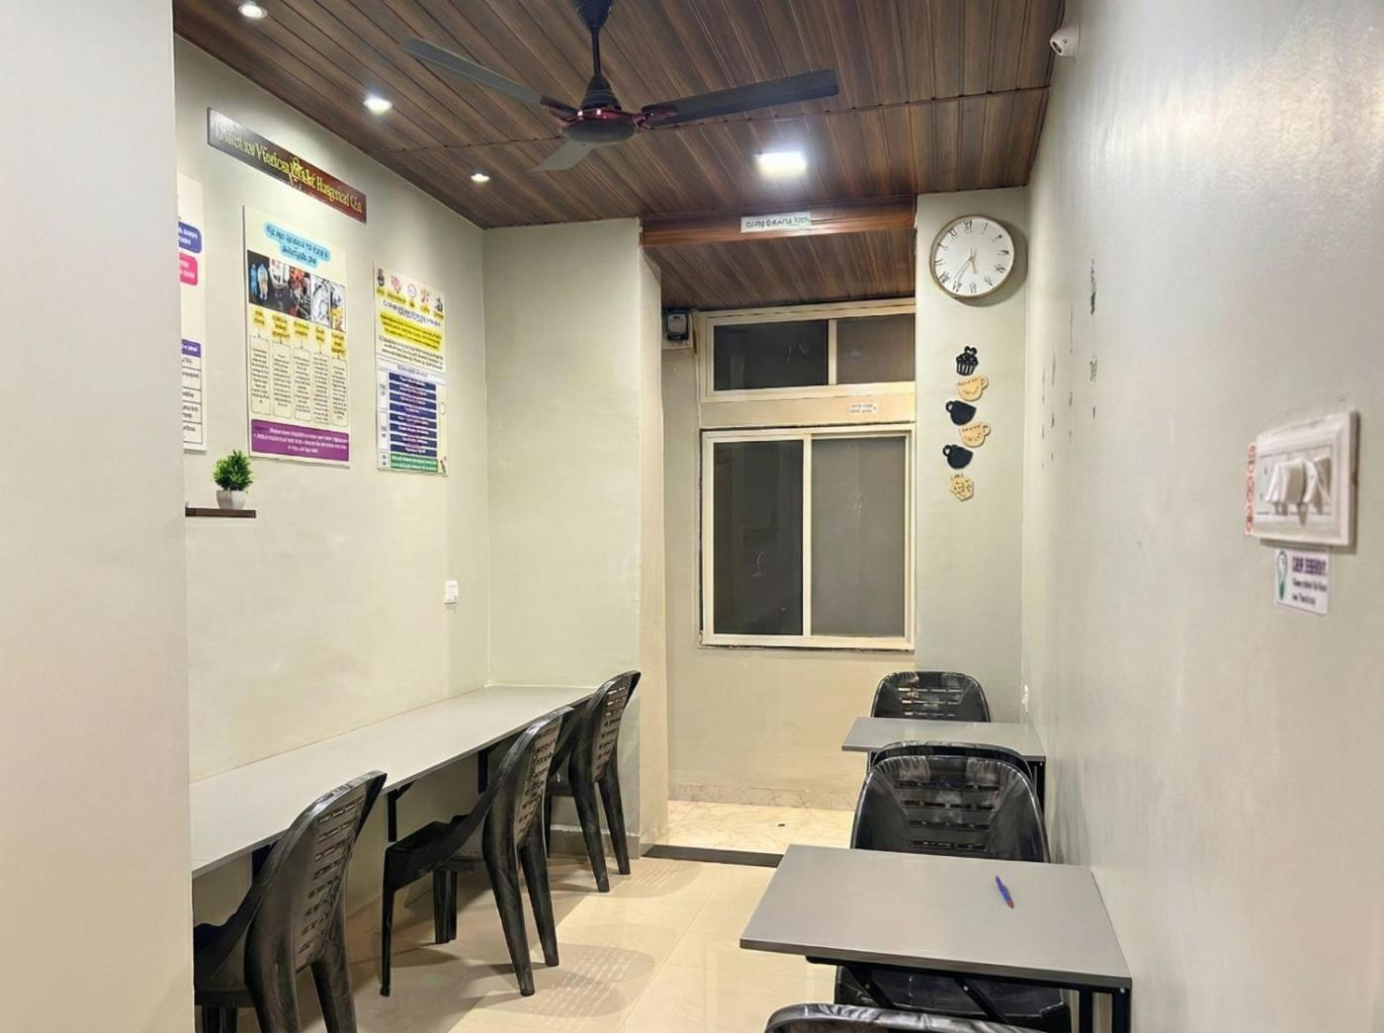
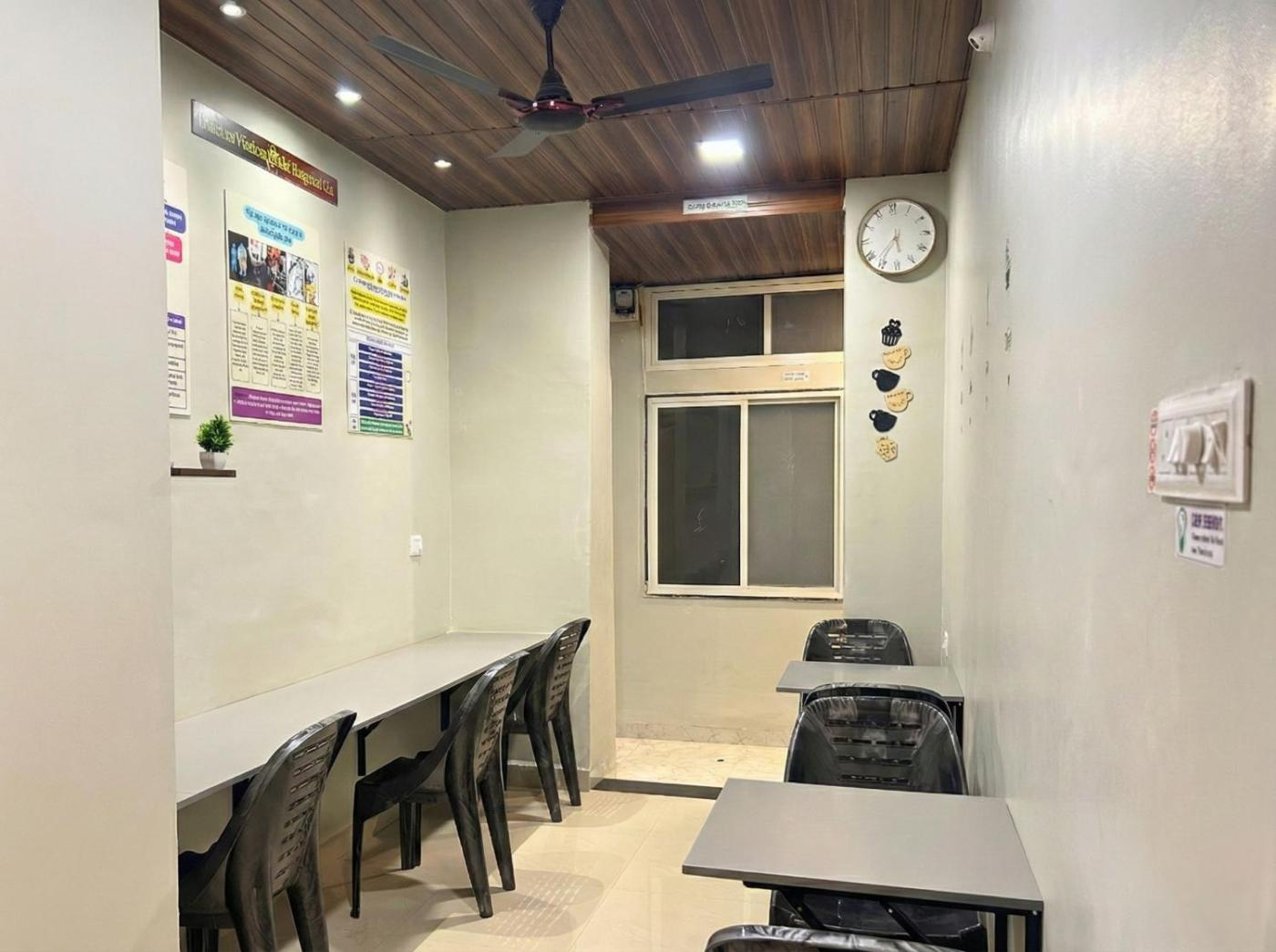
- pen [995,875,1013,908]
